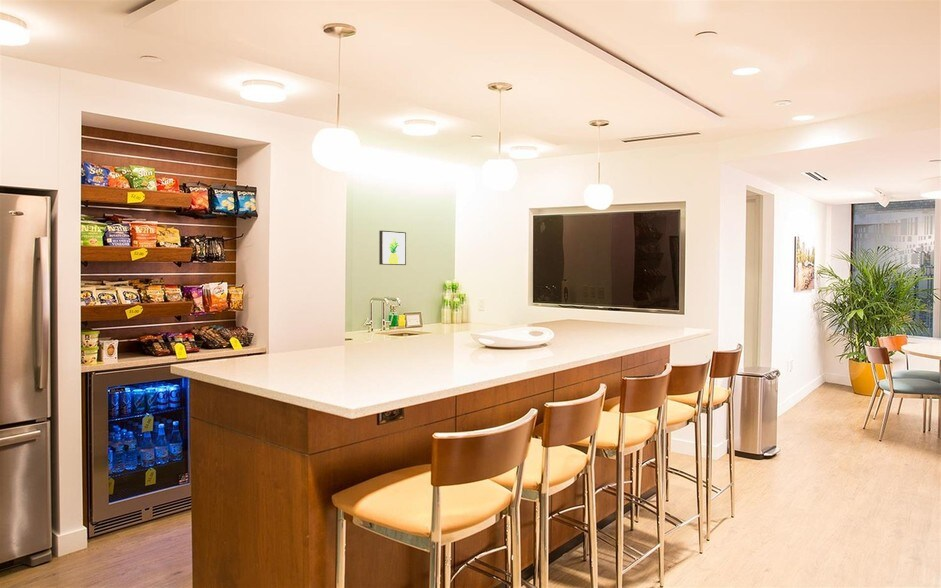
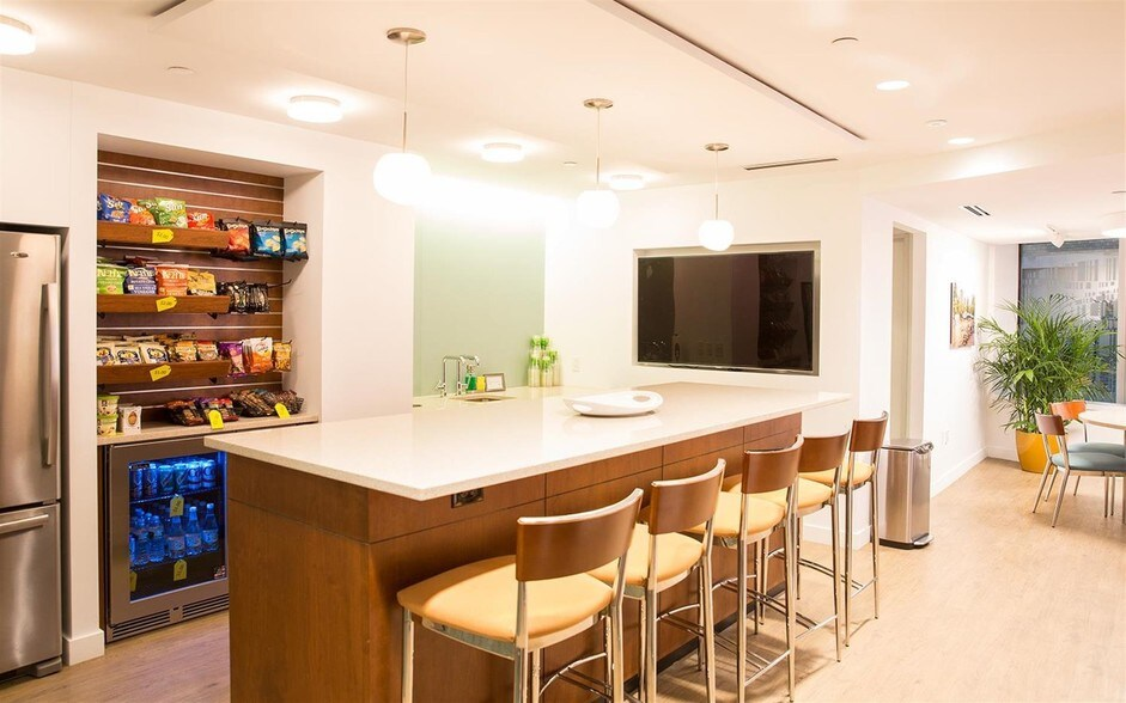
- wall art [378,230,407,266]
